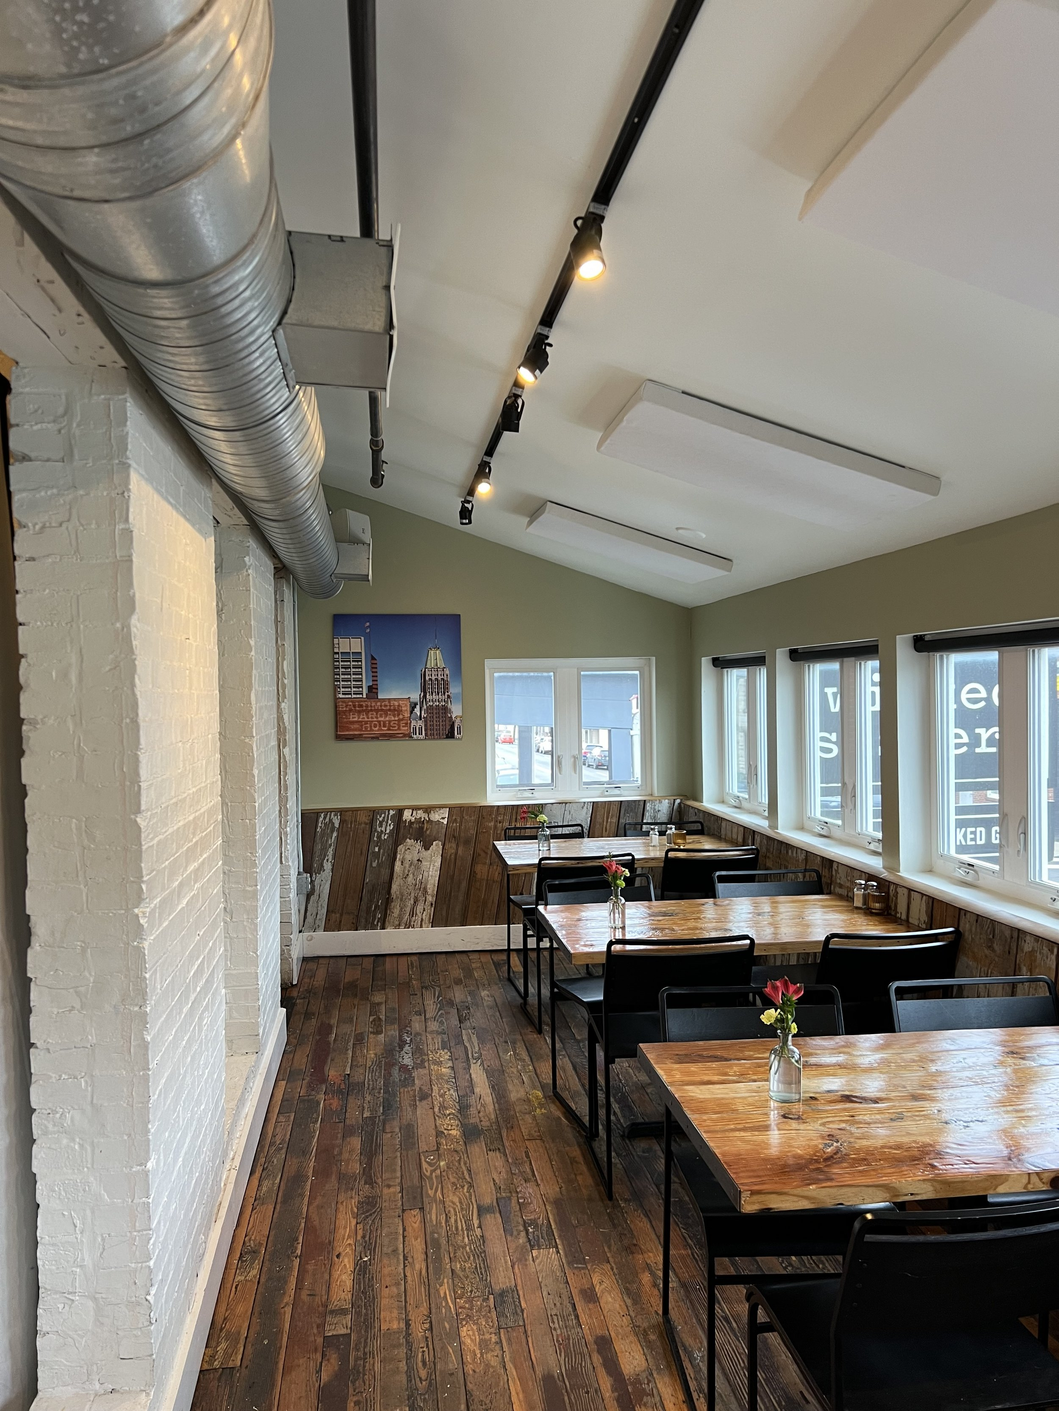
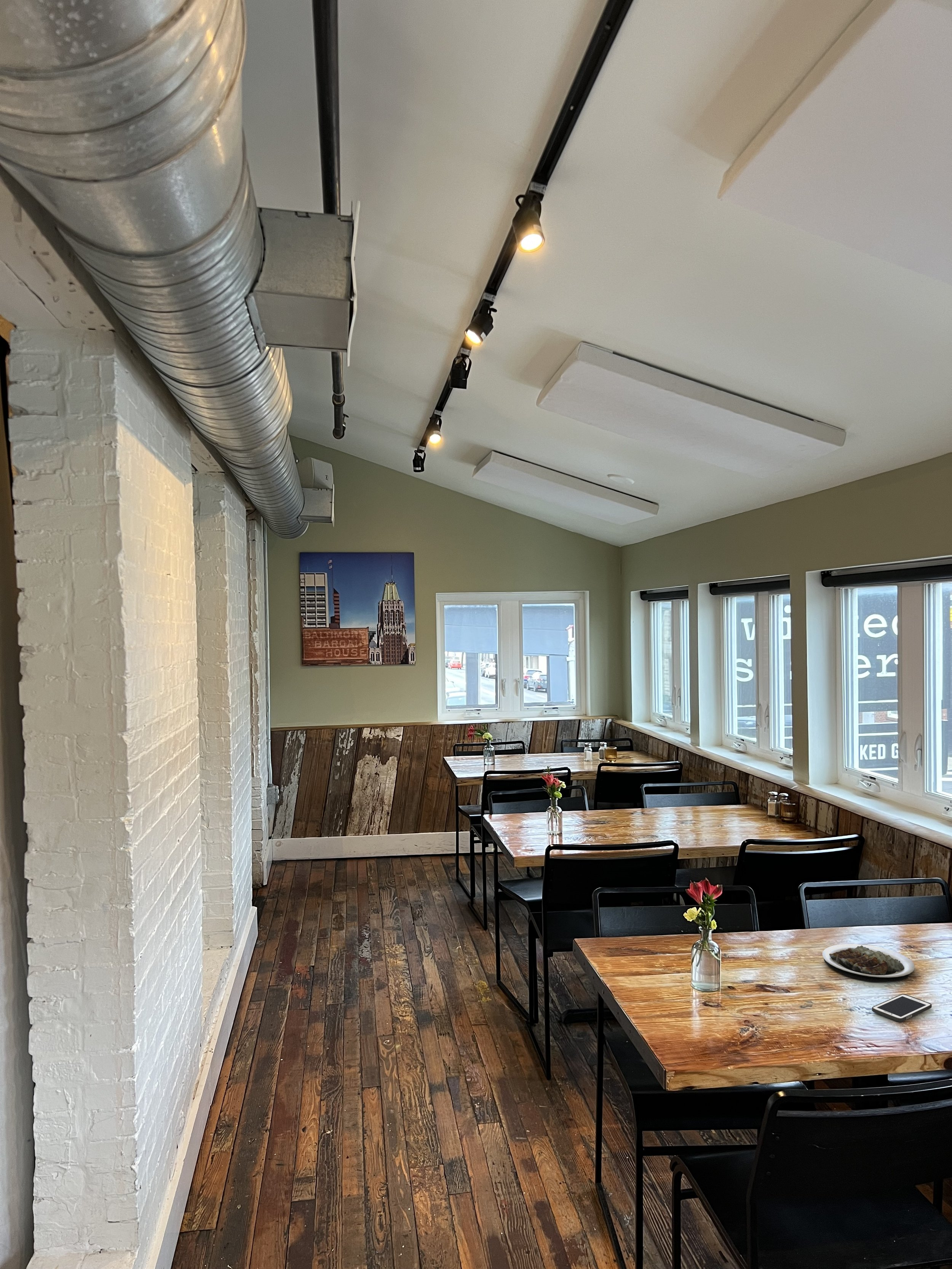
+ plate [822,943,915,982]
+ cell phone [872,994,932,1022]
